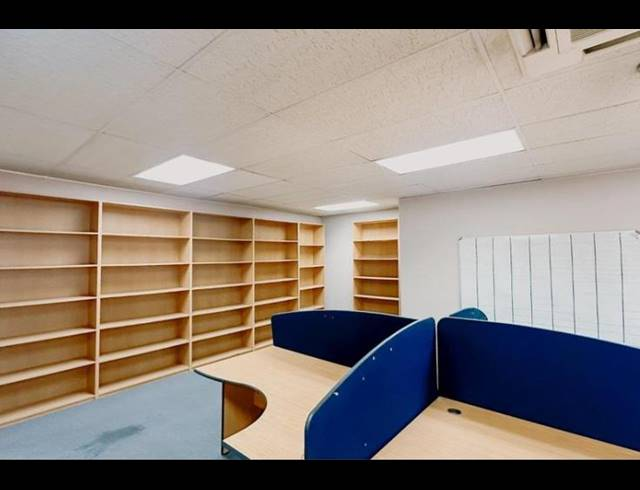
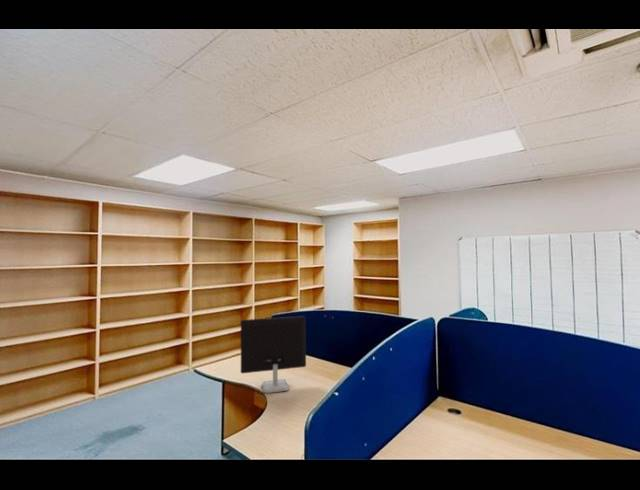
+ computer monitor [240,315,307,394]
